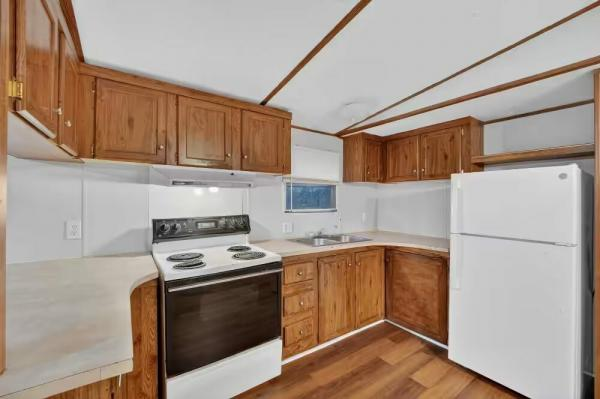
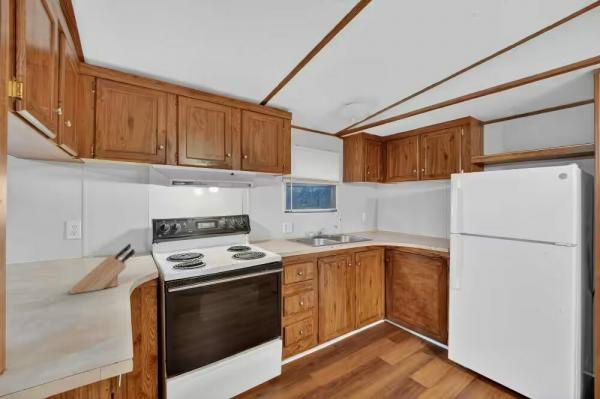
+ knife block [68,242,136,295]
